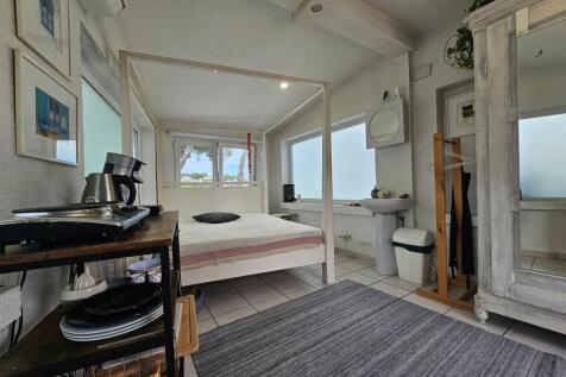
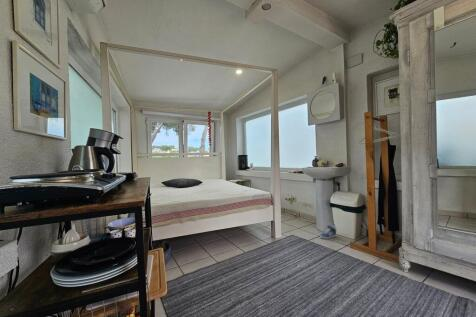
+ sneaker [319,222,337,240]
